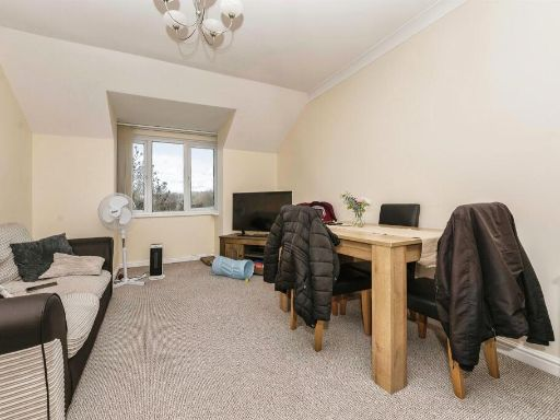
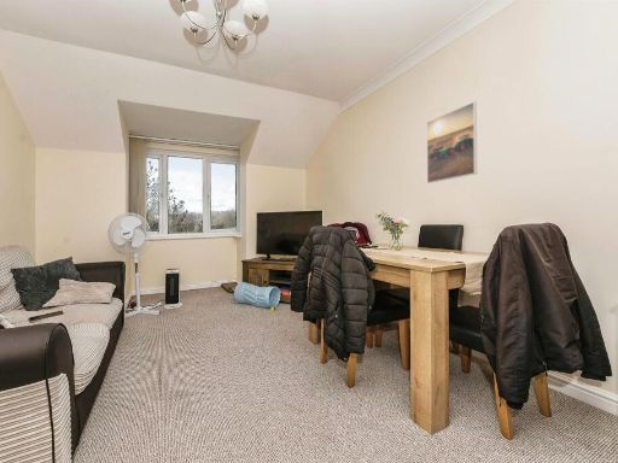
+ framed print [426,100,478,184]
